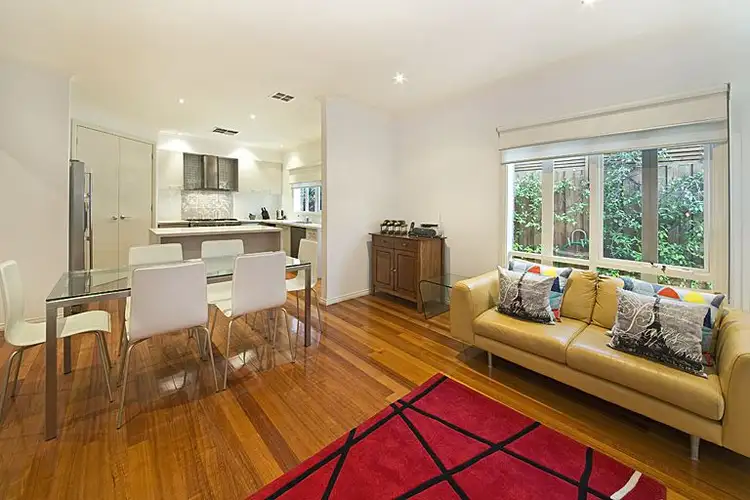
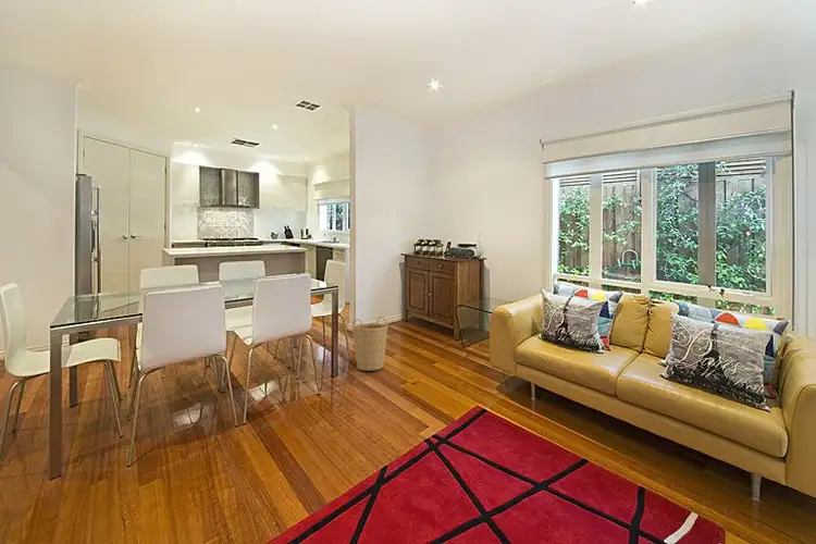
+ basket [351,316,388,372]
